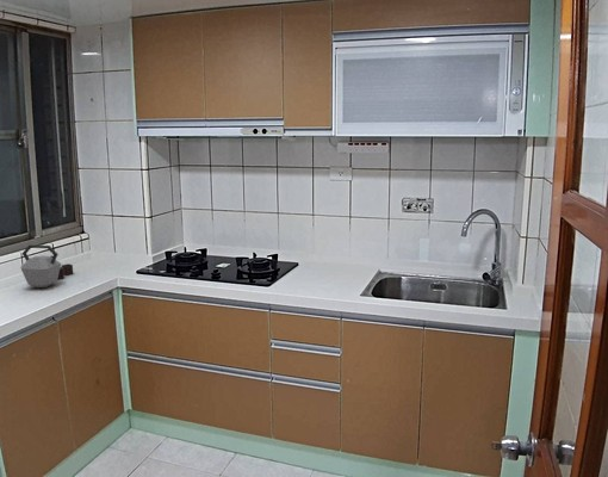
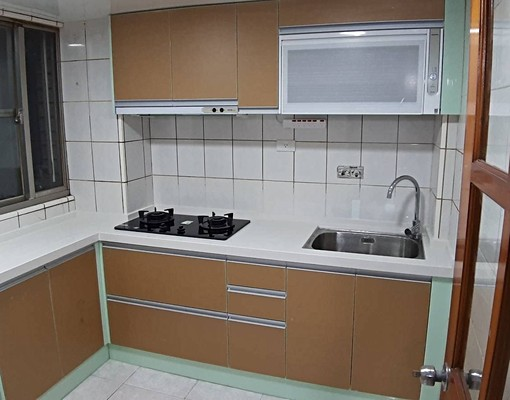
- kettle [19,243,74,289]
